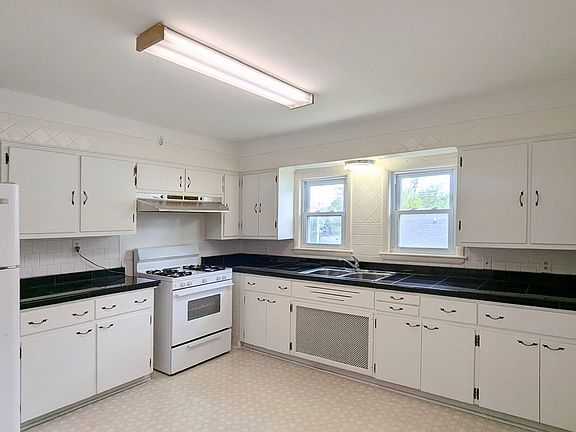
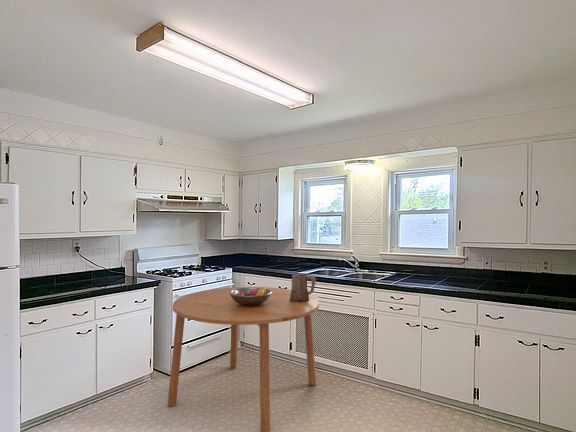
+ pitcher [290,273,316,302]
+ fruit bowl [229,286,272,306]
+ dining table [167,286,320,432]
